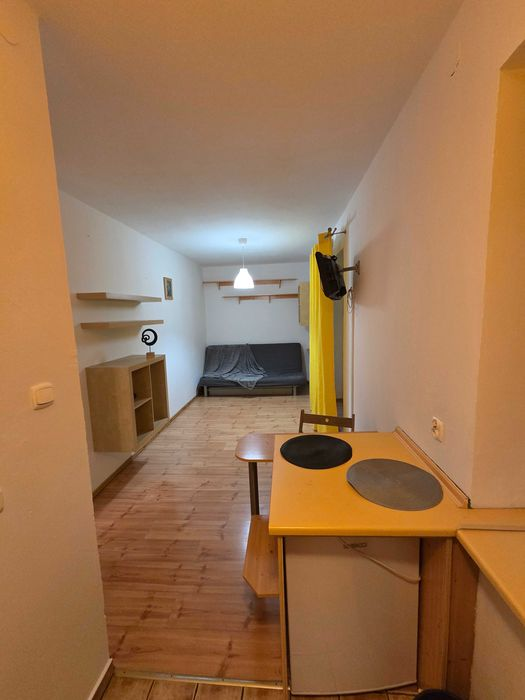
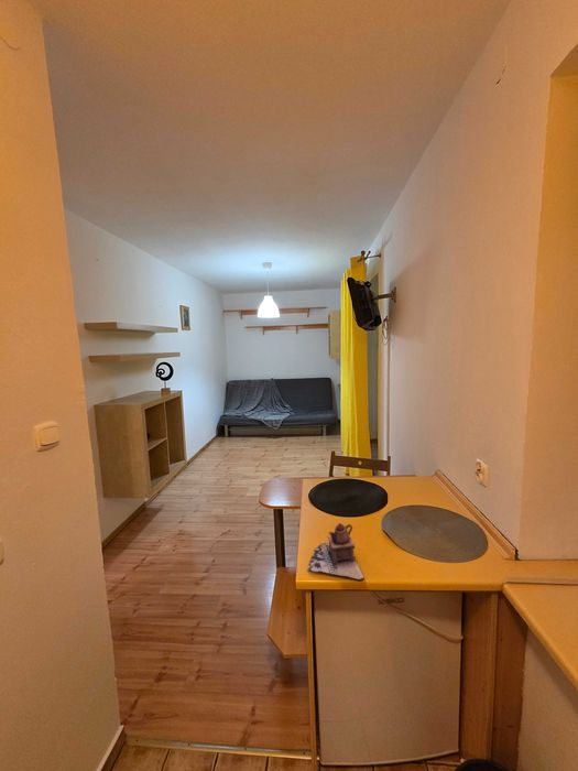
+ teapot [306,522,366,580]
